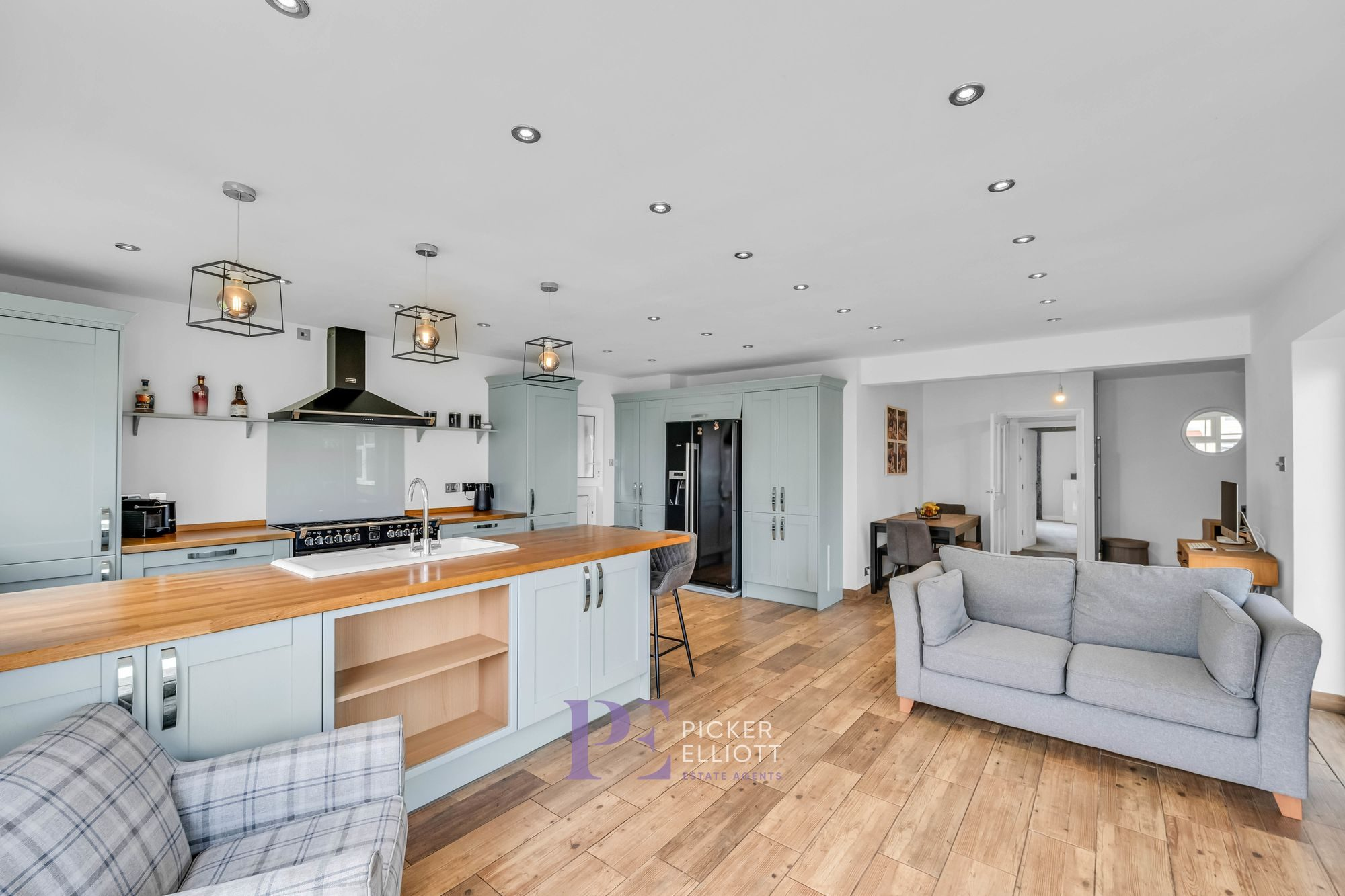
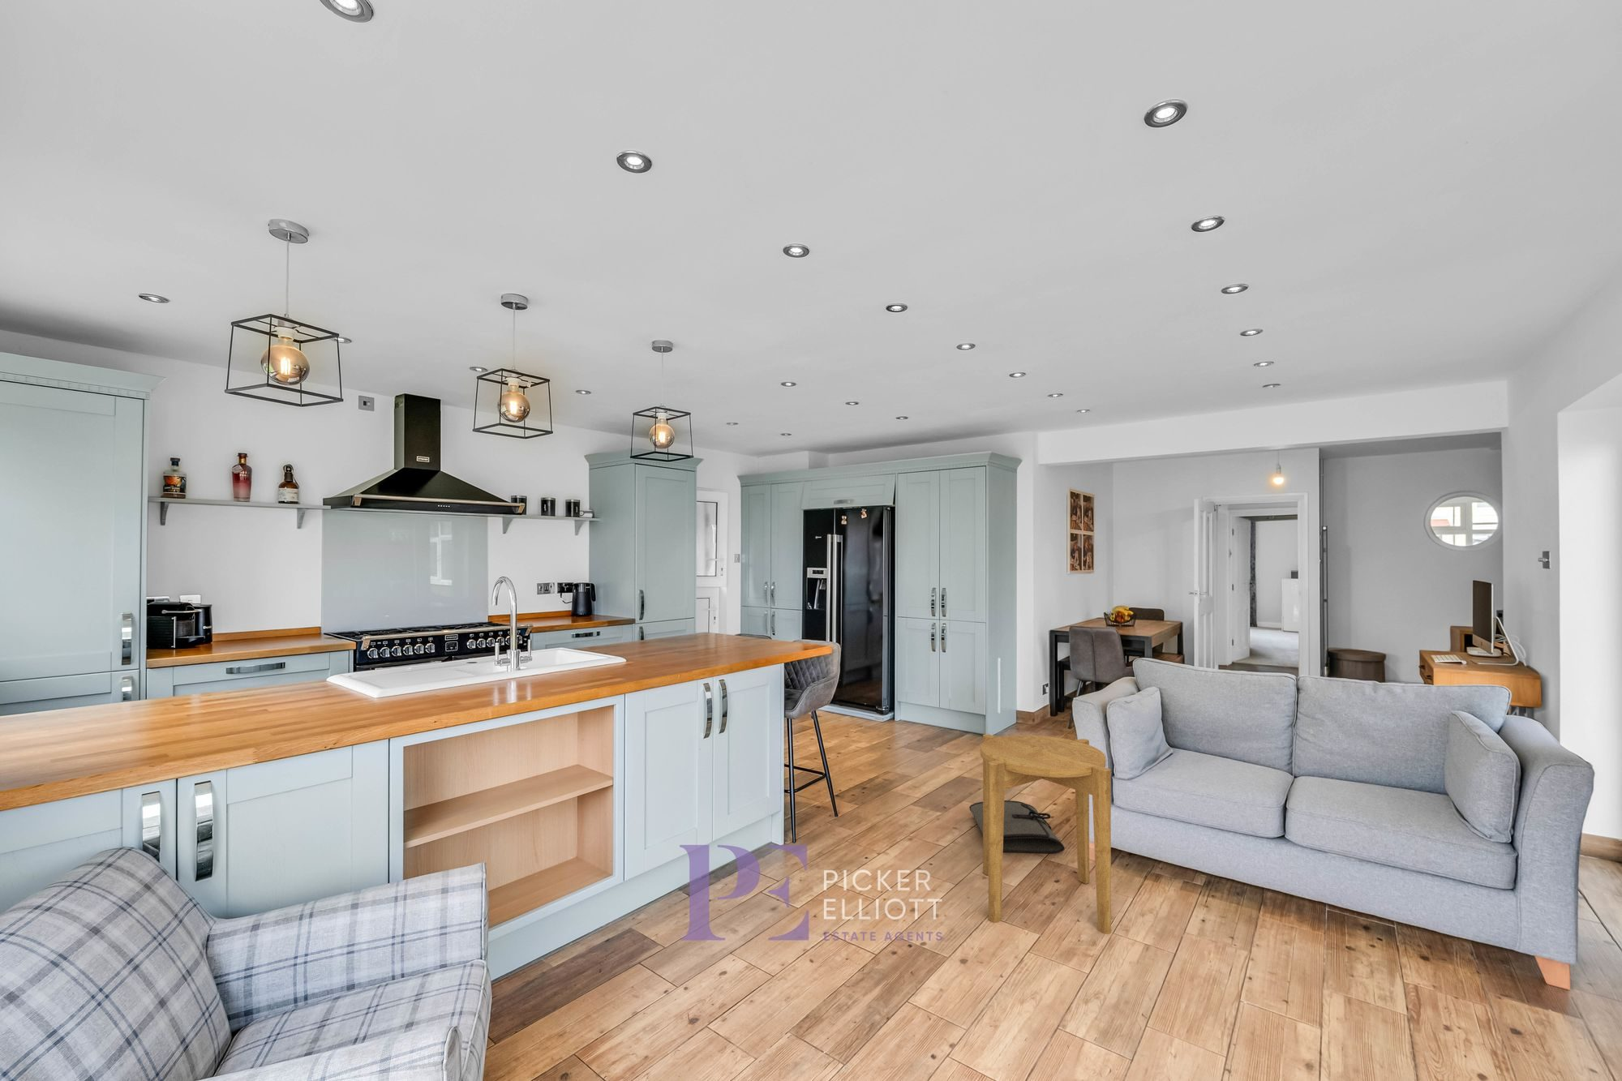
+ side table [979,734,1112,935]
+ tool roll [968,800,1065,854]
